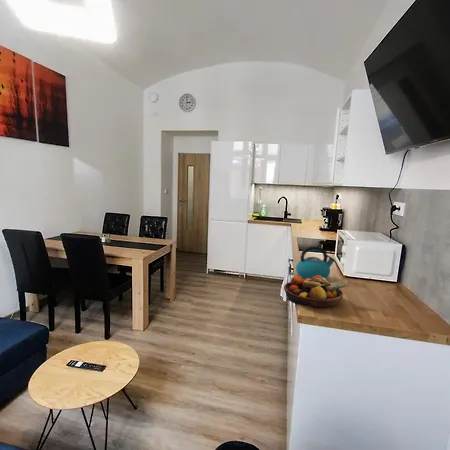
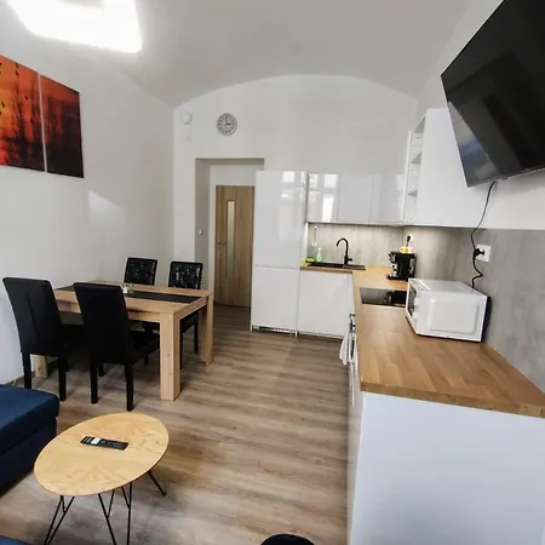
- fruit bowl [283,275,350,309]
- kettle [295,245,336,280]
